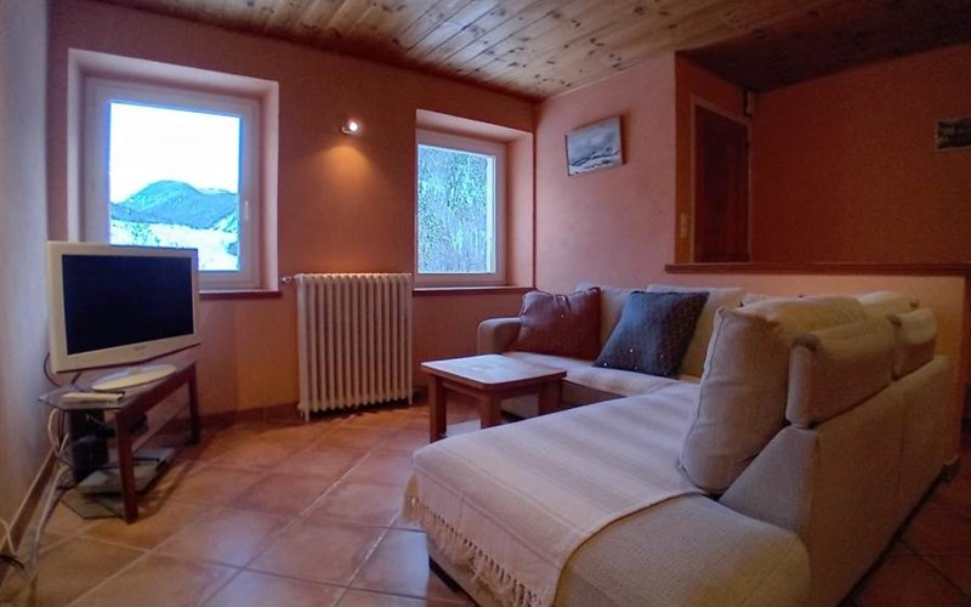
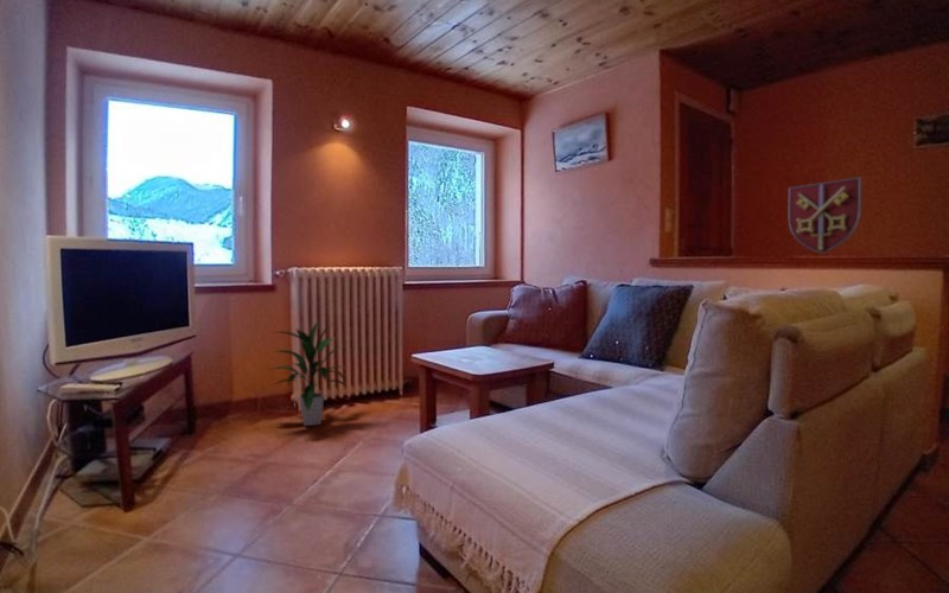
+ decorative shield [788,176,862,255]
+ indoor plant [267,318,349,427]
